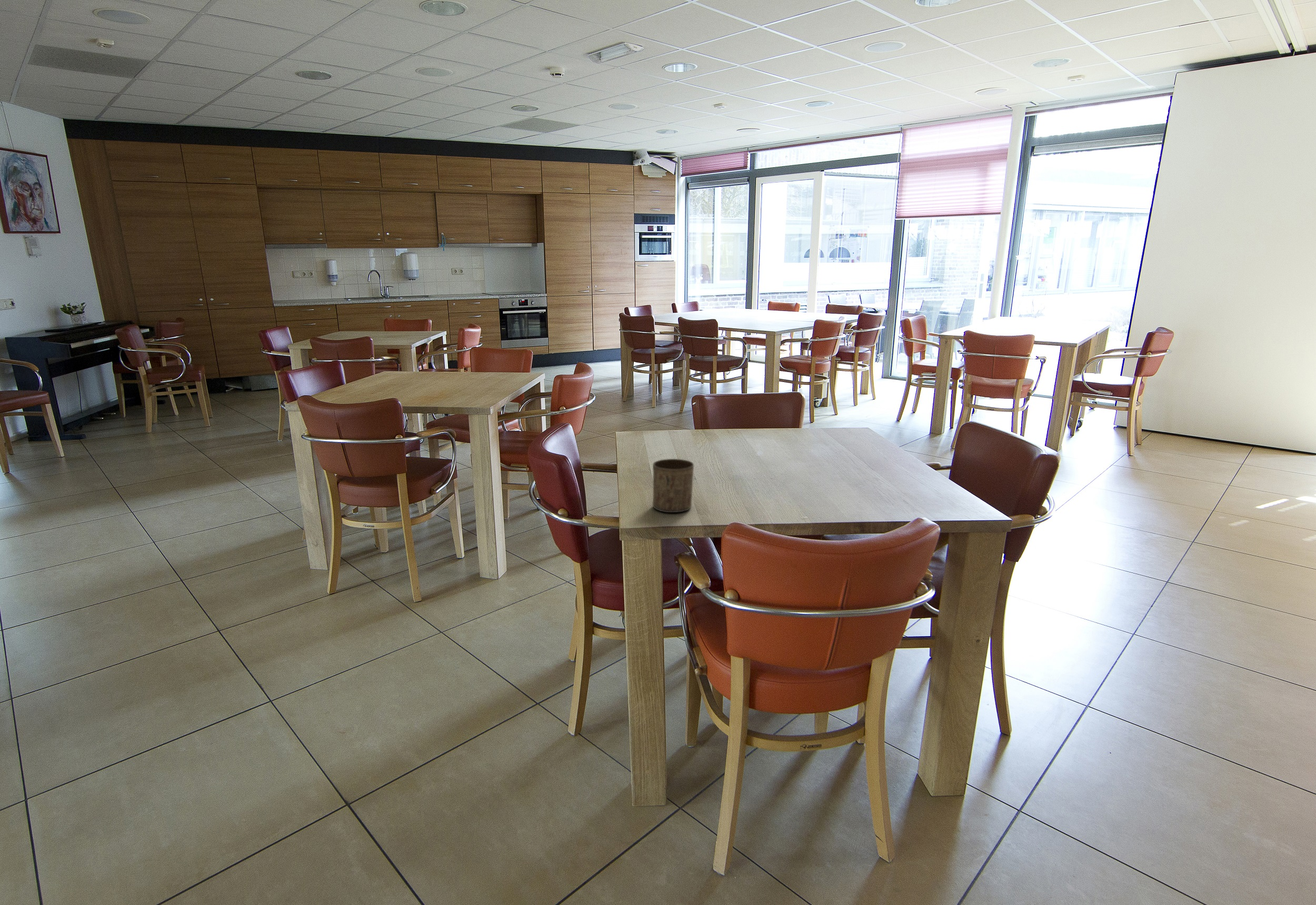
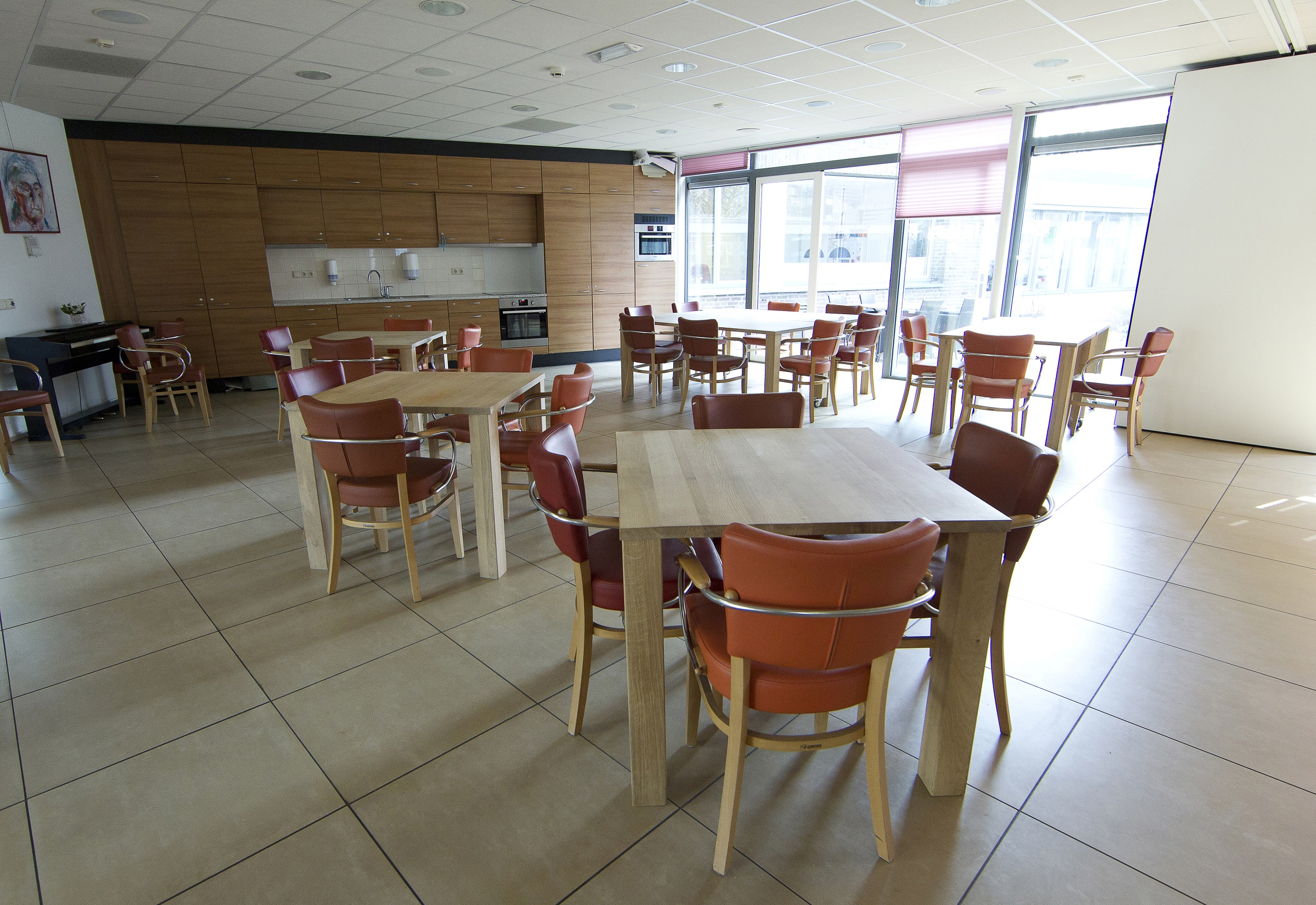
- cup [652,458,694,513]
